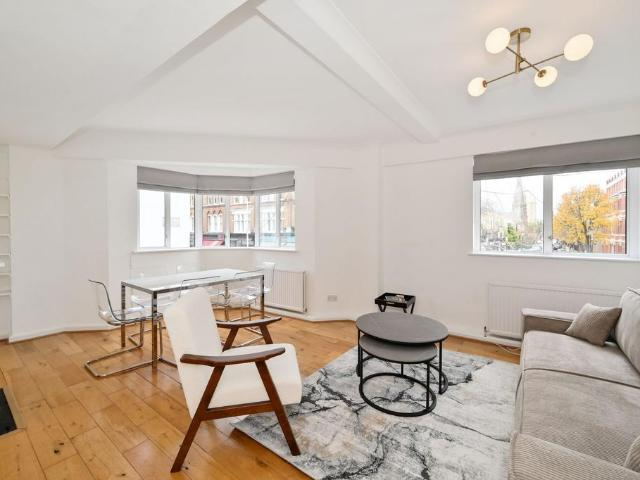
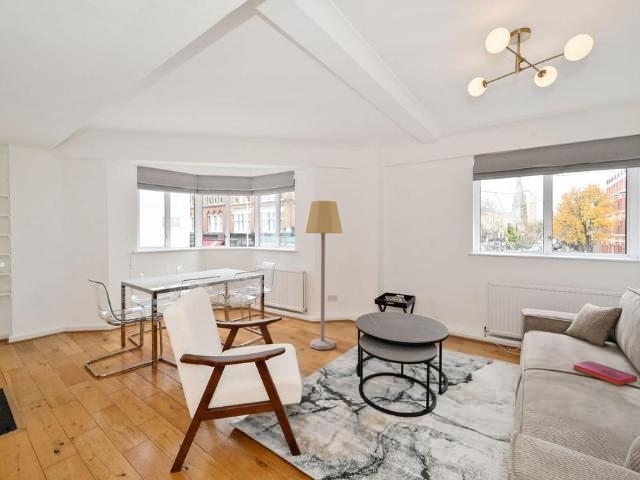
+ lamp [304,200,344,351]
+ hardback book [572,360,638,387]
